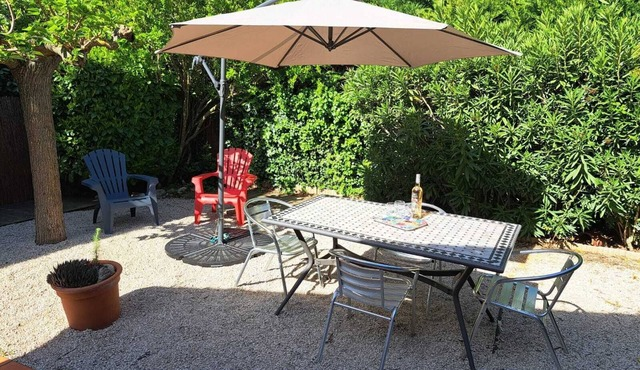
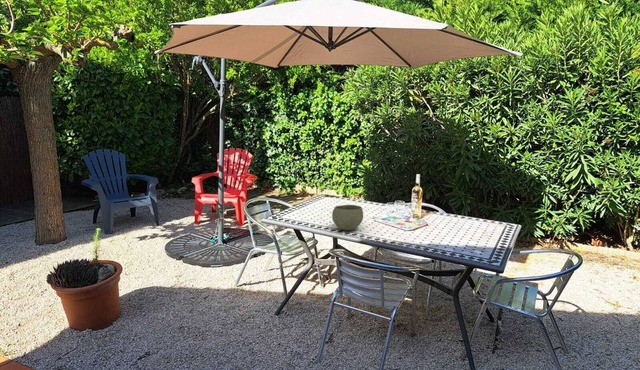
+ bowl [331,204,364,231]
